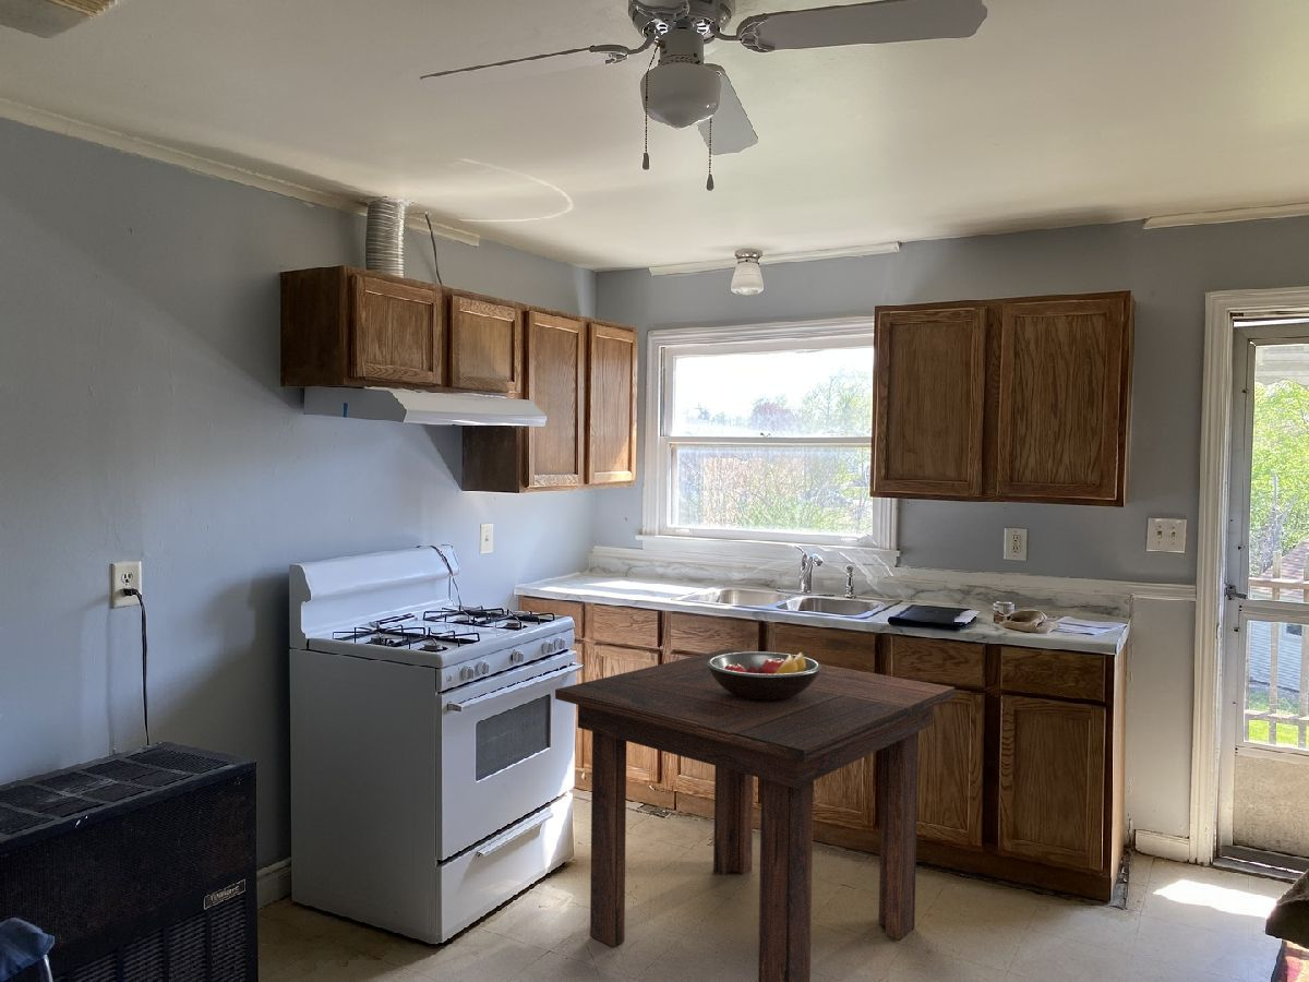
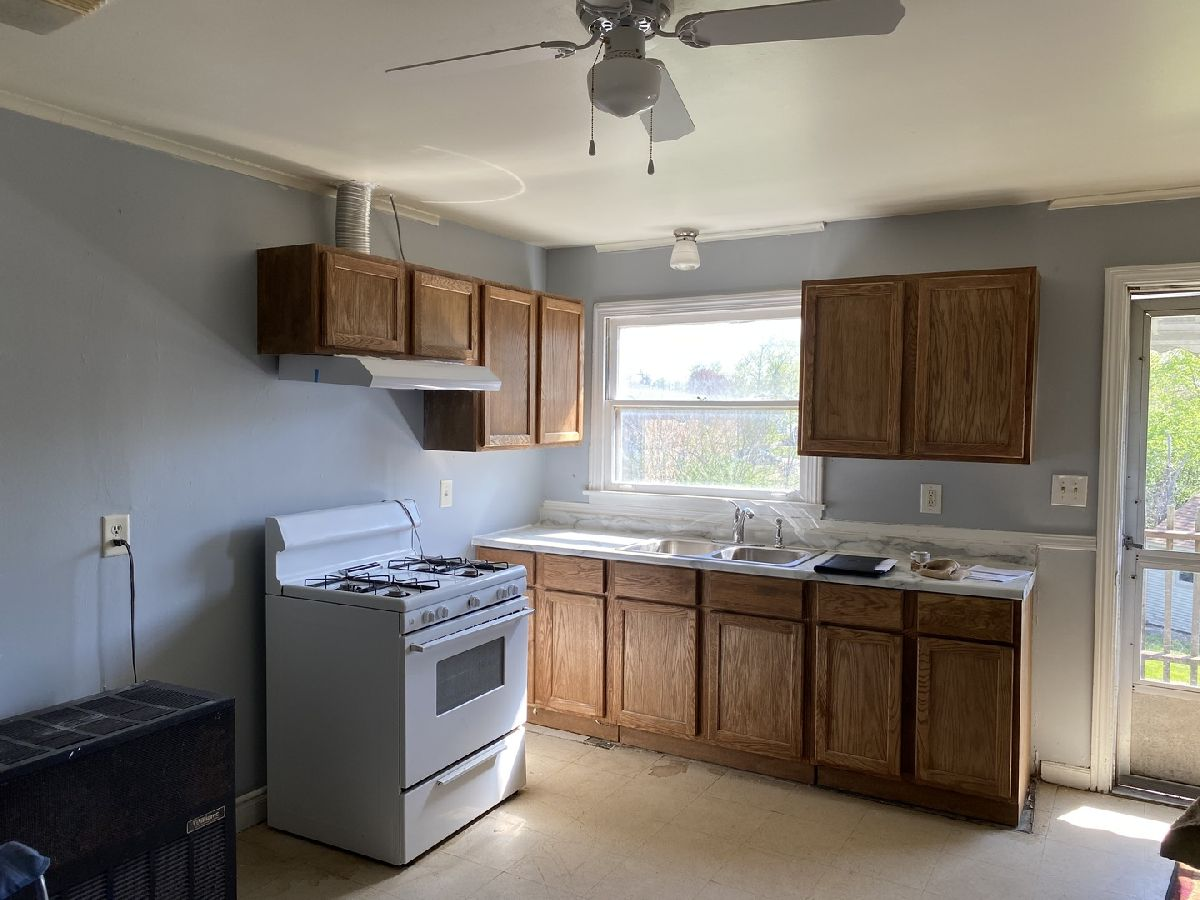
- dining table [554,647,956,982]
- fruit bowl [707,651,821,700]
